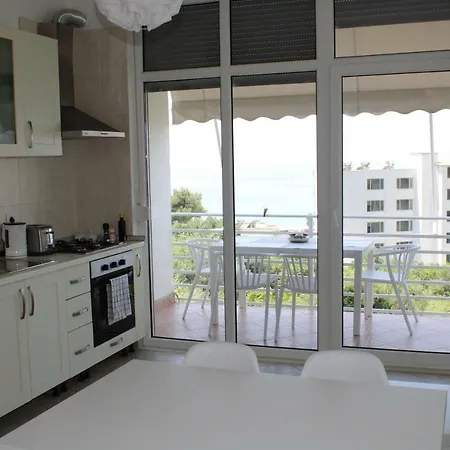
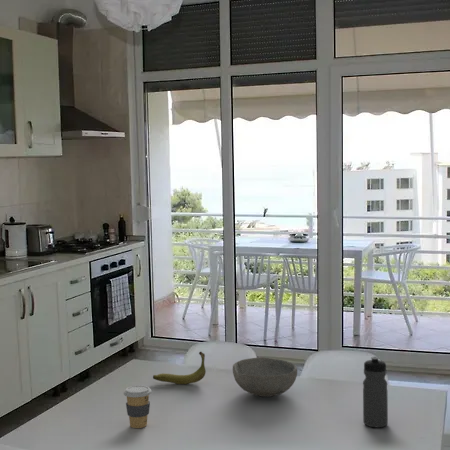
+ banana [152,351,207,385]
+ water bottle [362,356,389,429]
+ bowl [232,356,298,398]
+ coffee cup [123,384,152,429]
